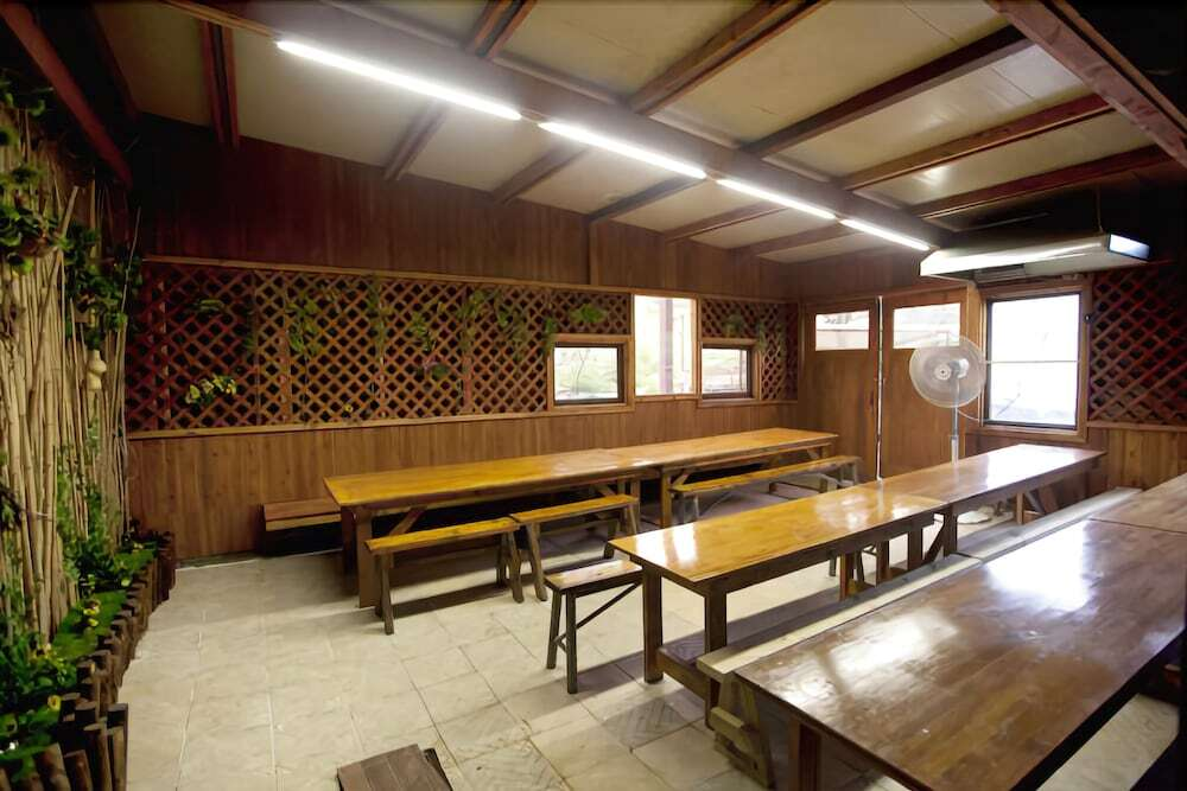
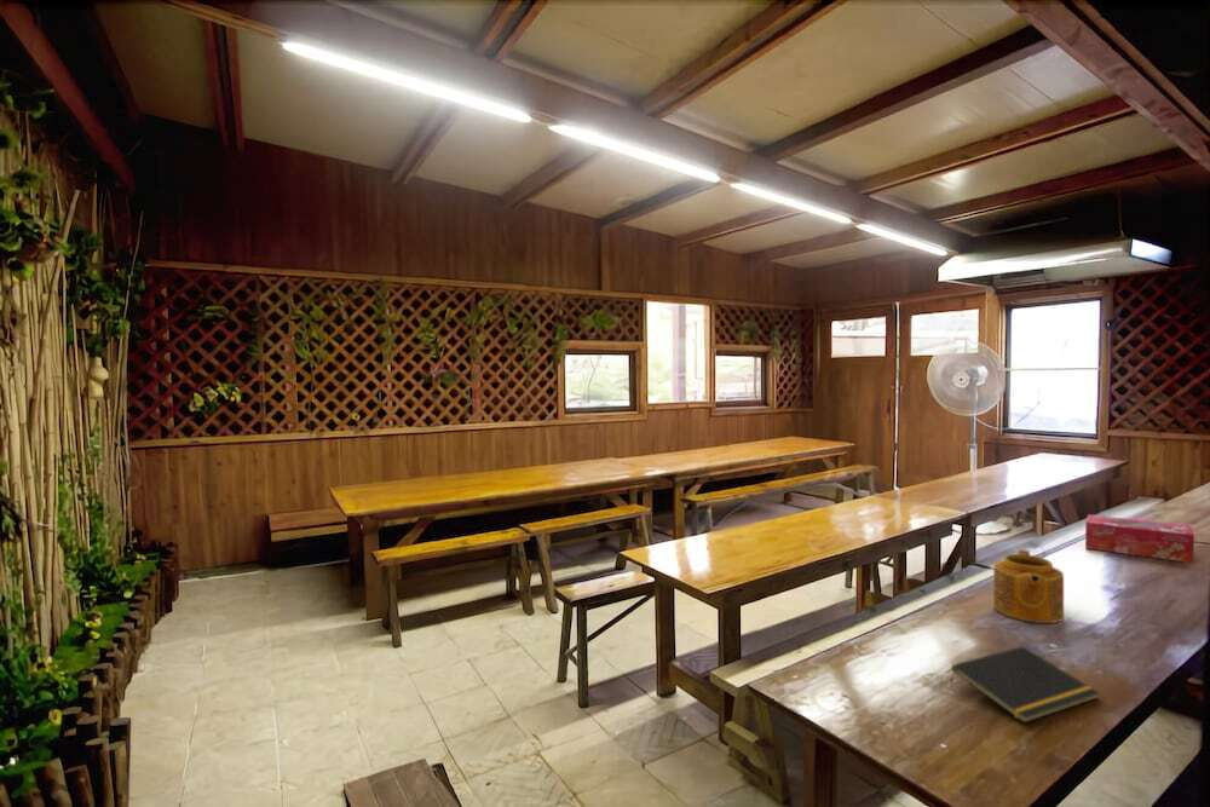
+ teapot [992,548,1065,624]
+ notepad [949,645,1100,725]
+ tissue box [1084,513,1195,564]
